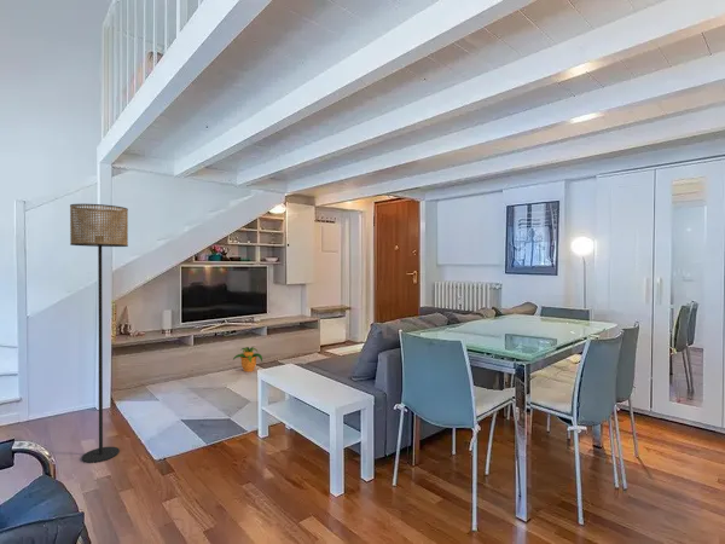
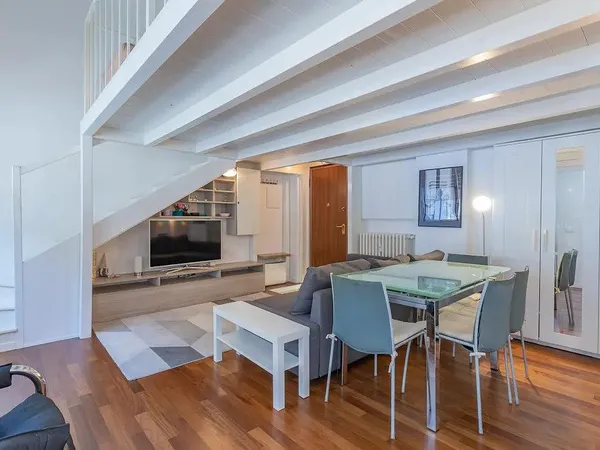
- potted plant [232,346,263,372]
- floor lamp [69,203,129,463]
